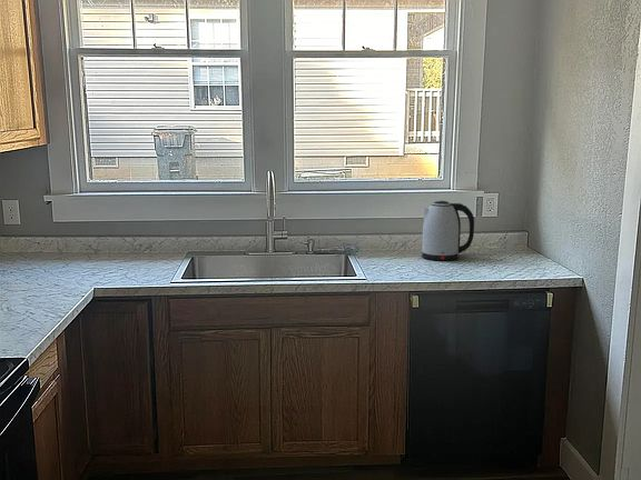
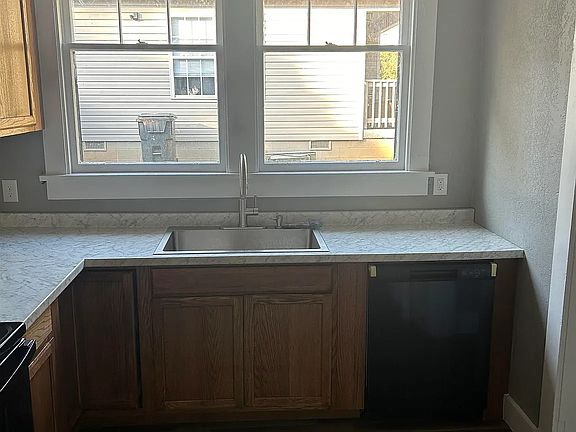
- kettle [421,200,475,261]
